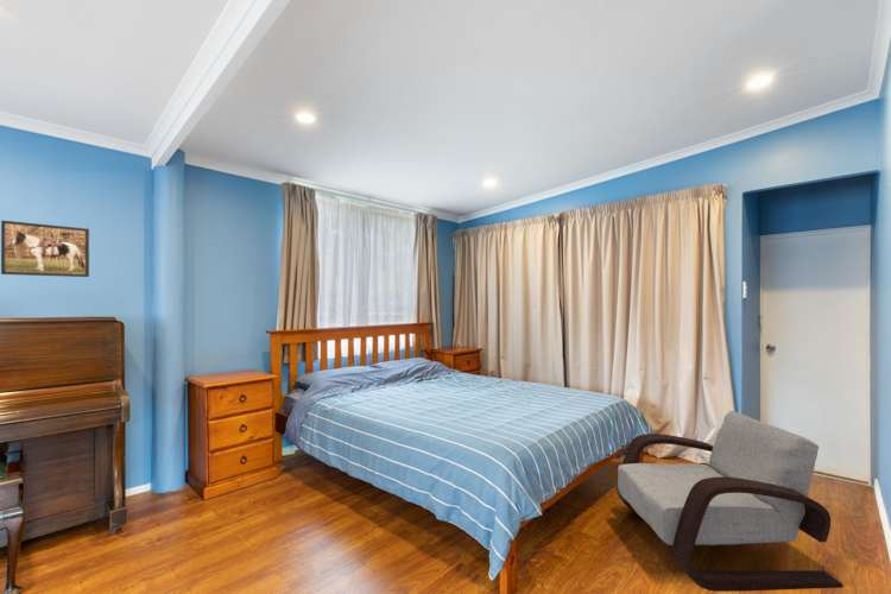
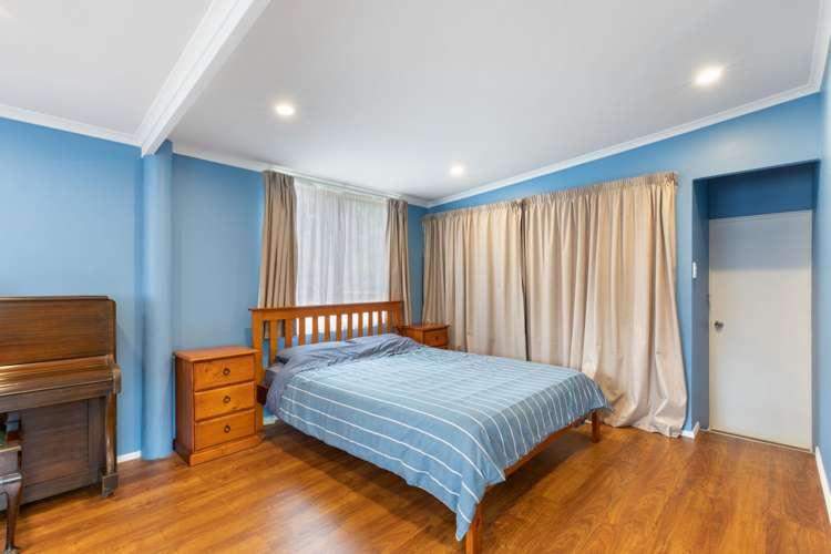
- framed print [0,220,90,278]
- armchair [615,410,845,593]
